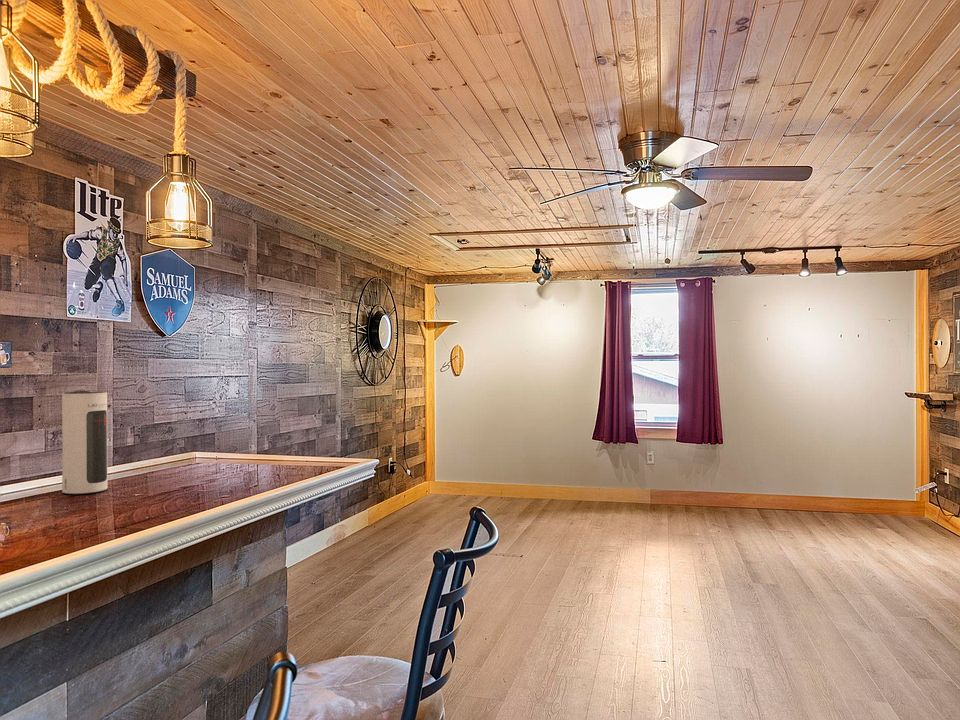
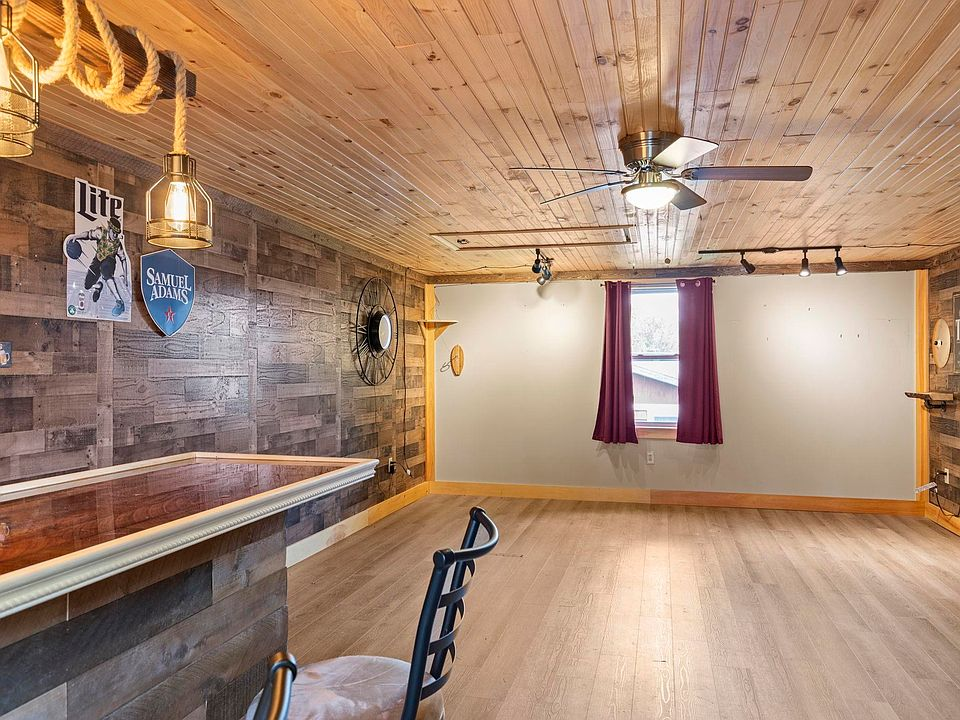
- speaker [61,389,109,495]
